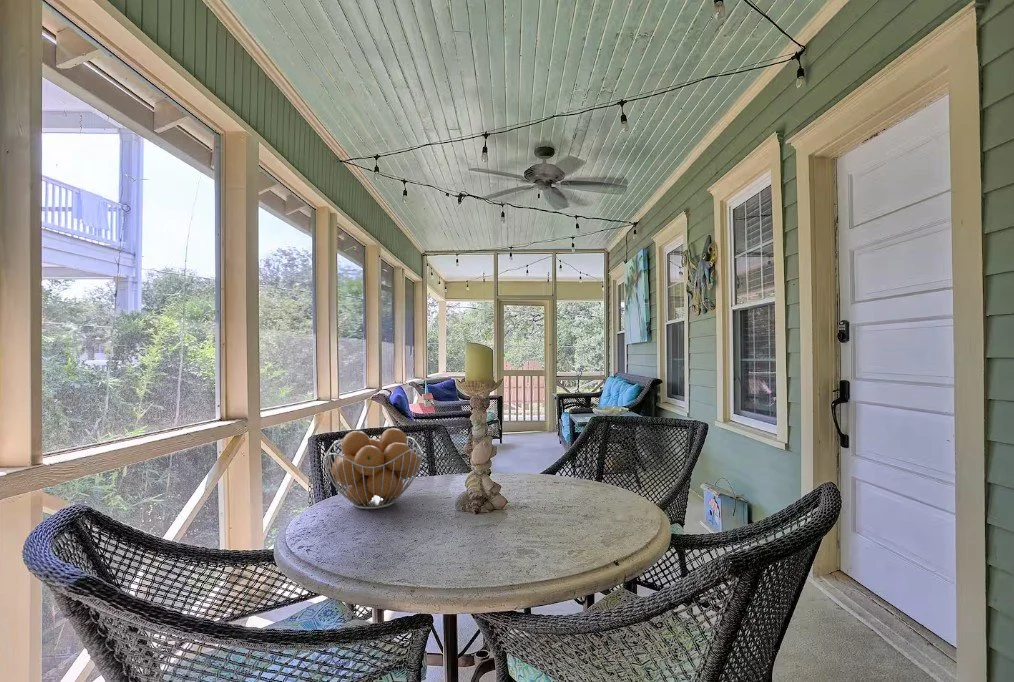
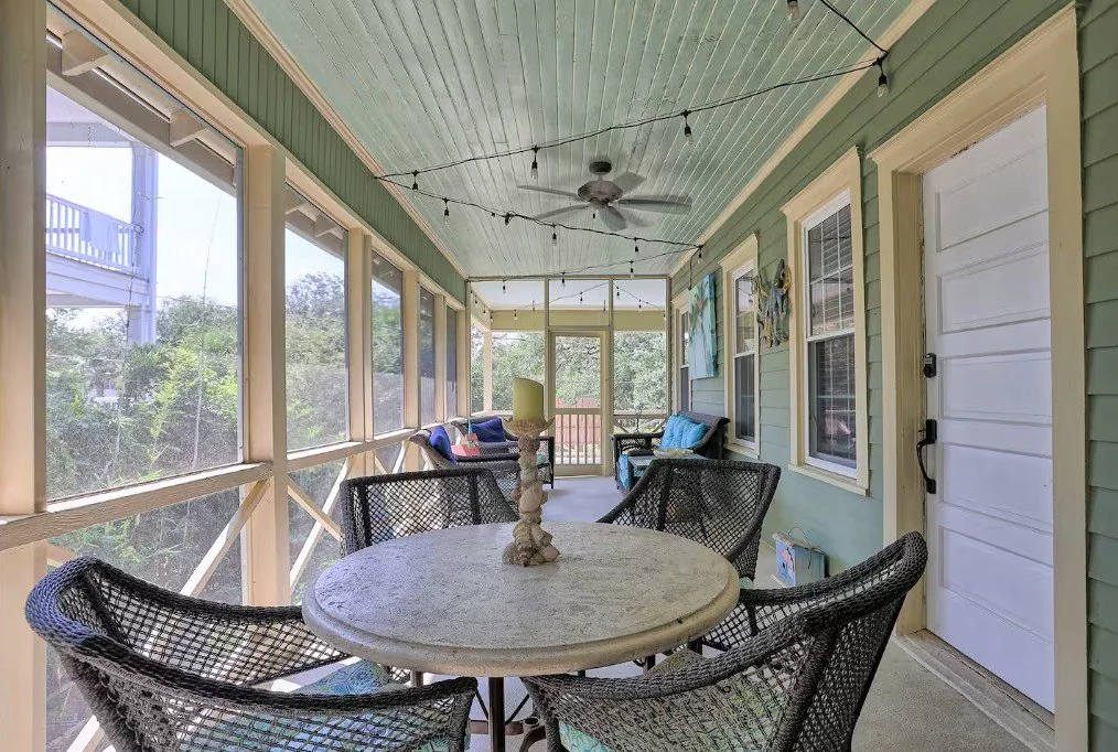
- fruit basket [322,427,424,510]
